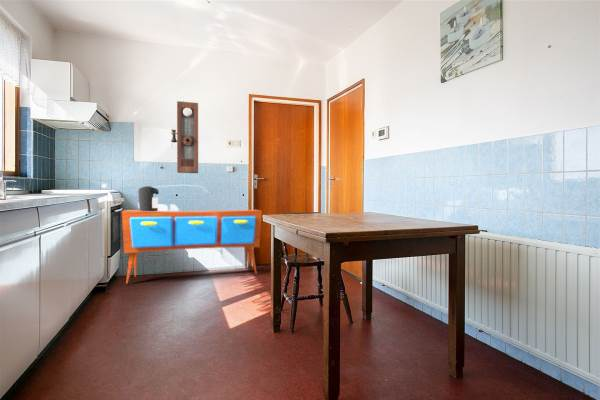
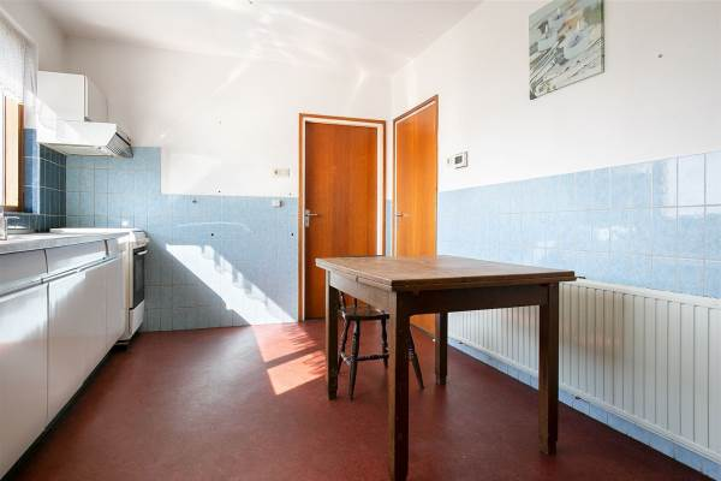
- coffee maker [137,185,160,211]
- sideboard [120,209,263,285]
- pendulum clock [170,100,199,174]
